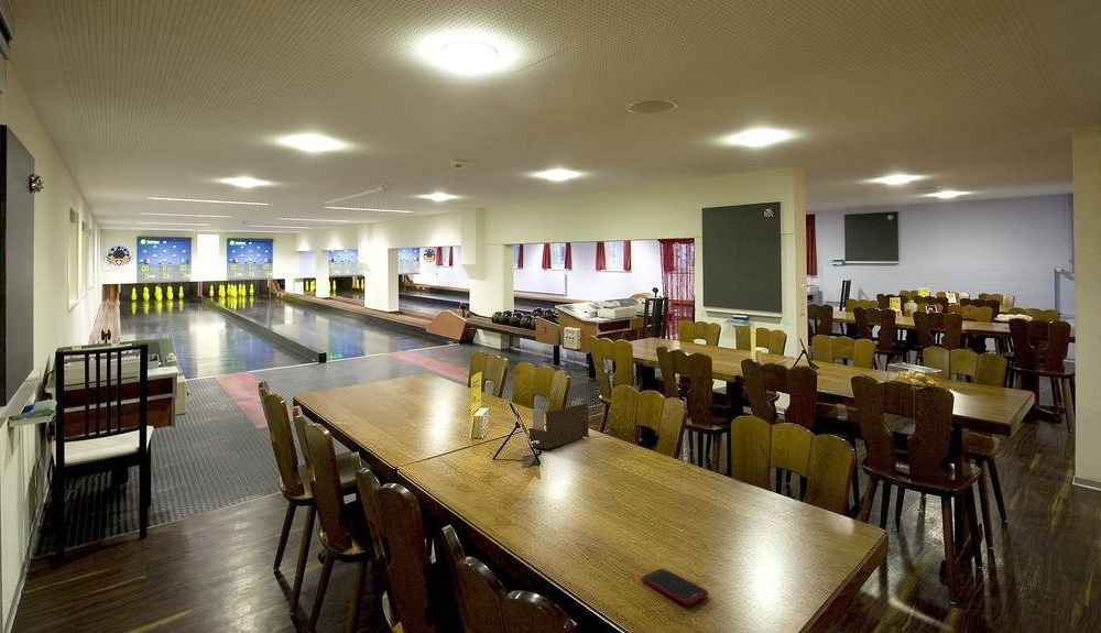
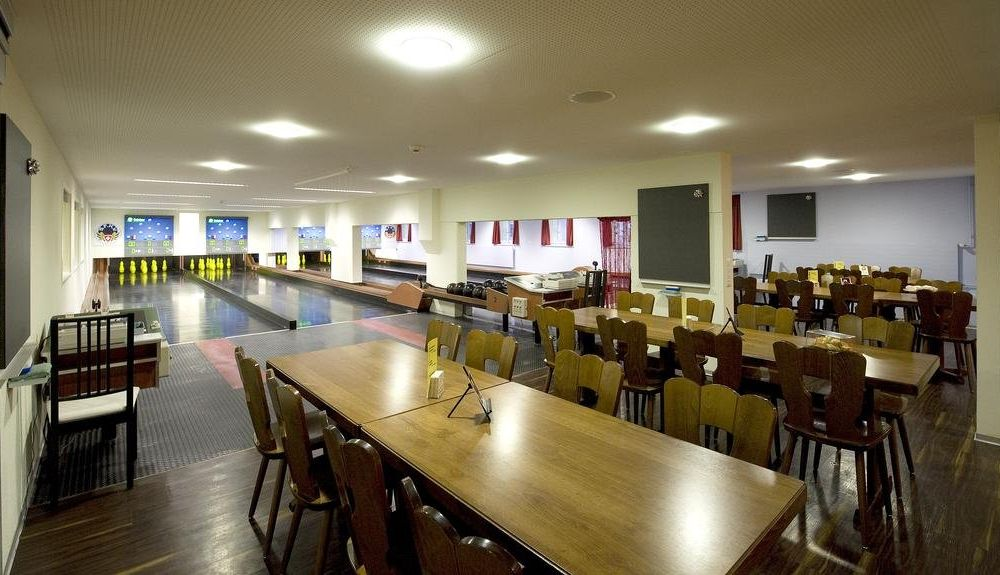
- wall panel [528,400,590,450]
- cell phone [641,568,709,607]
